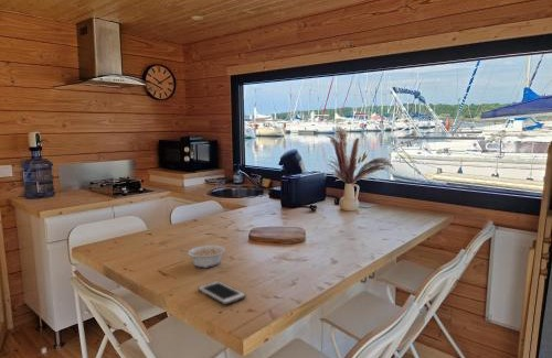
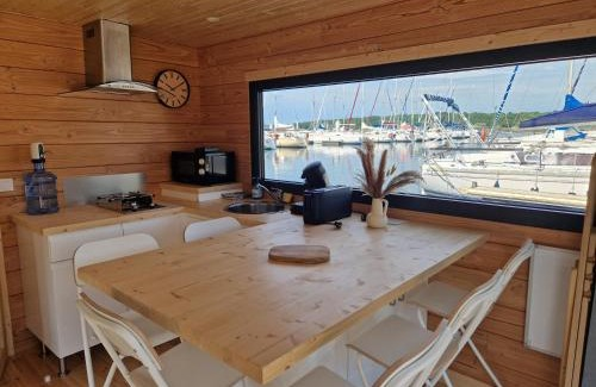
- cell phone [197,280,247,306]
- legume [179,245,226,269]
